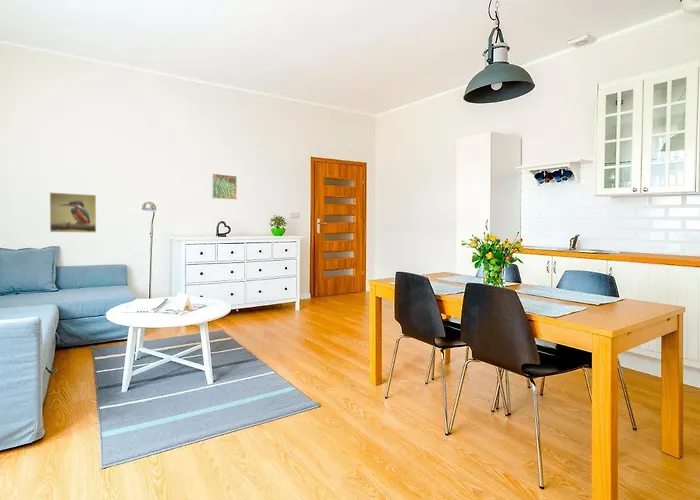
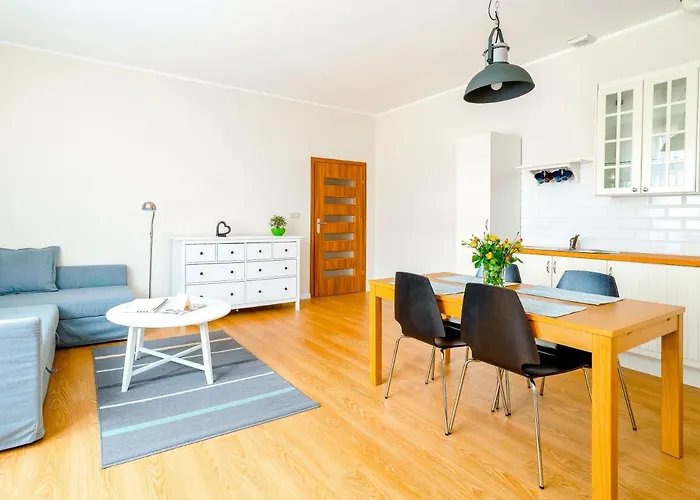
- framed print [211,173,238,201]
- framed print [49,191,97,234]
